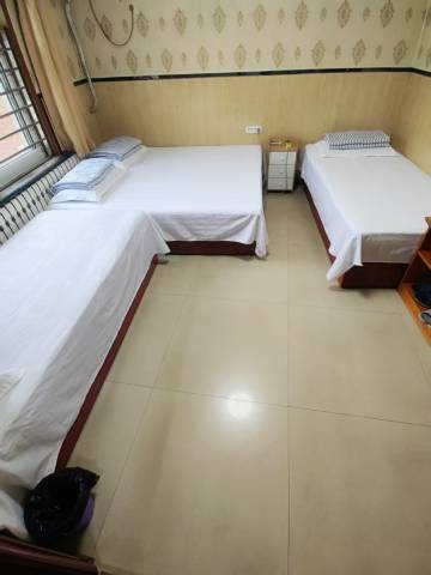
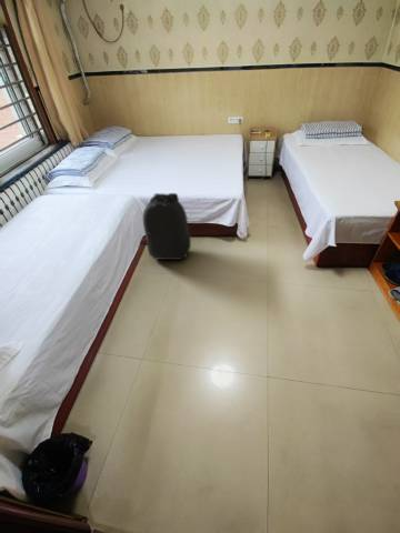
+ backpack [142,192,192,261]
